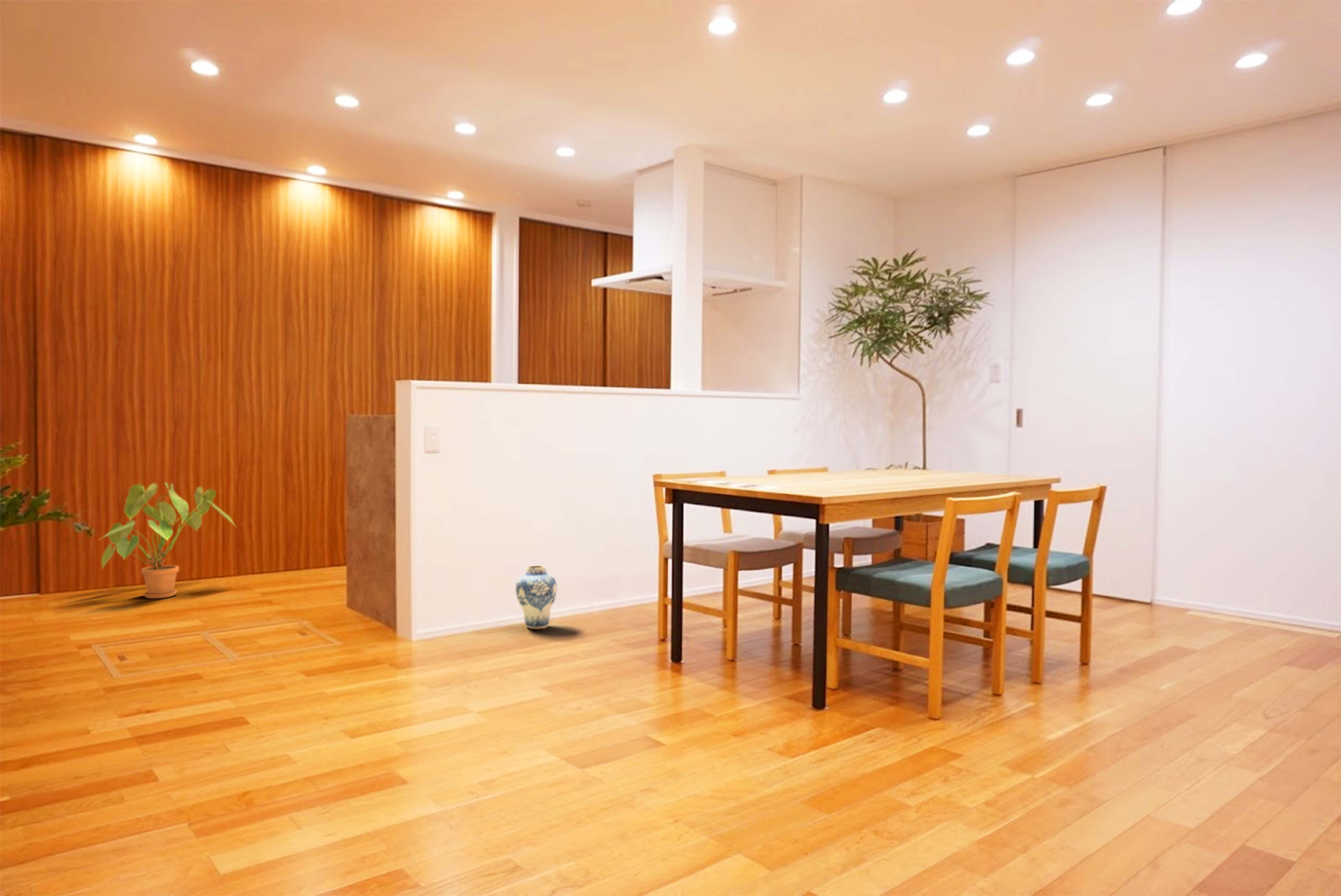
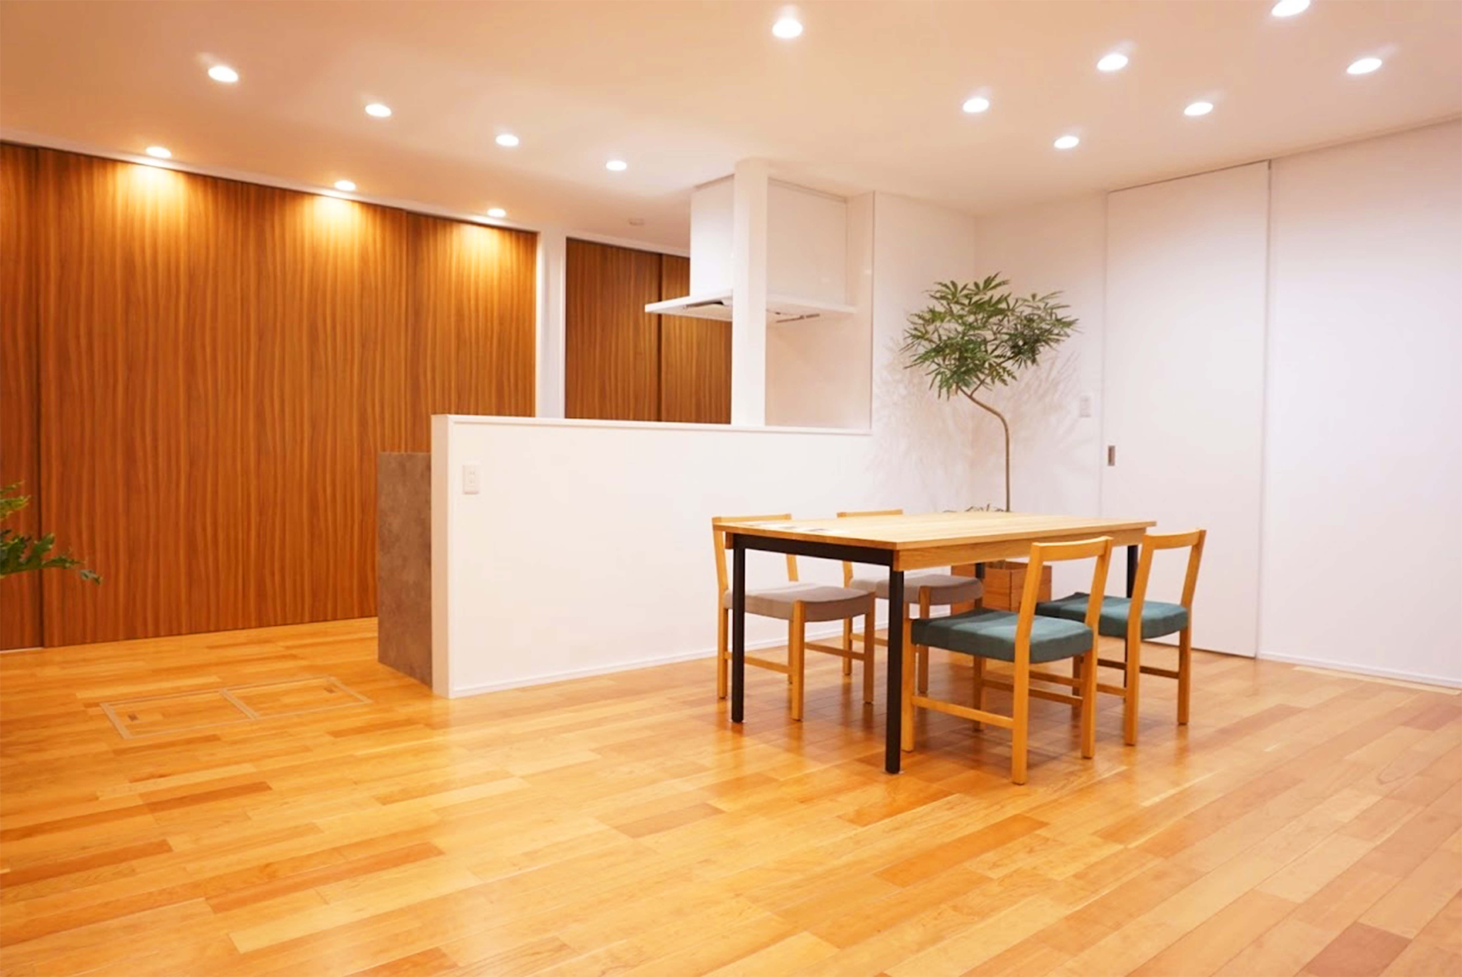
- vase [515,565,557,630]
- house plant [98,482,237,599]
